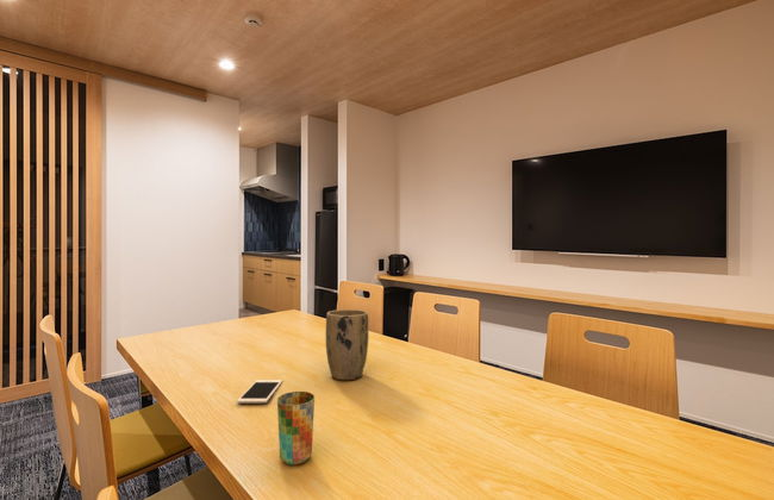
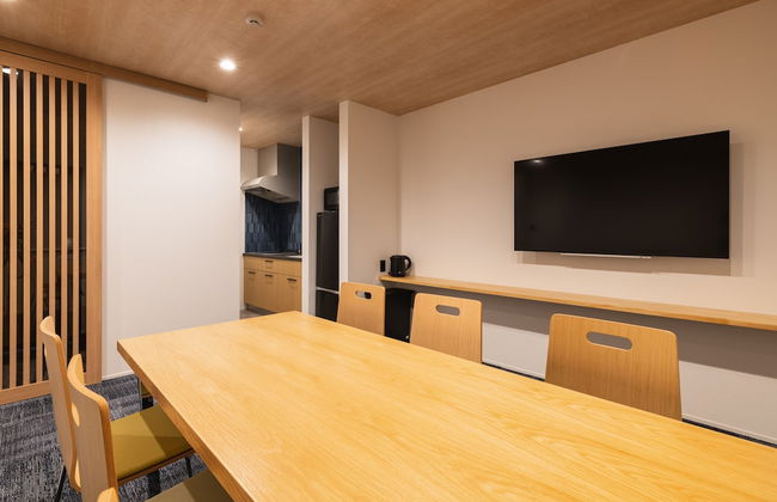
- cup [276,390,316,465]
- cell phone [236,379,283,404]
- plant pot [325,308,369,381]
